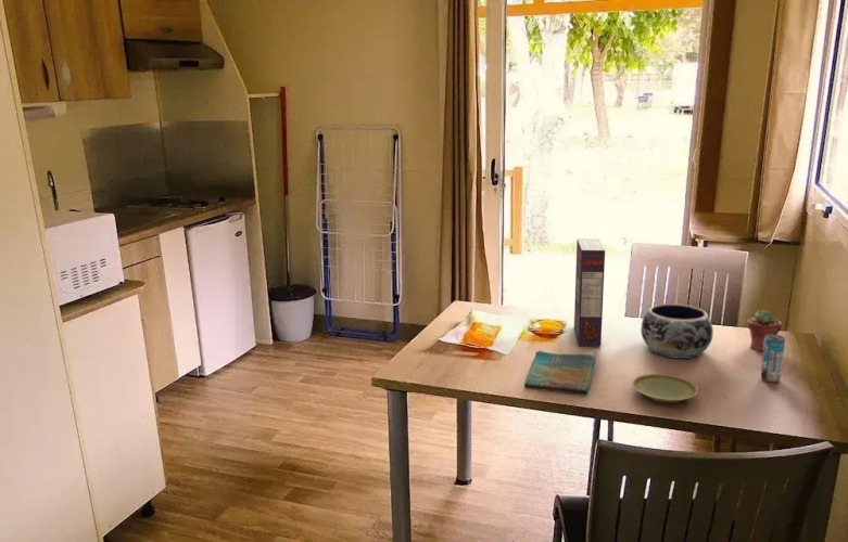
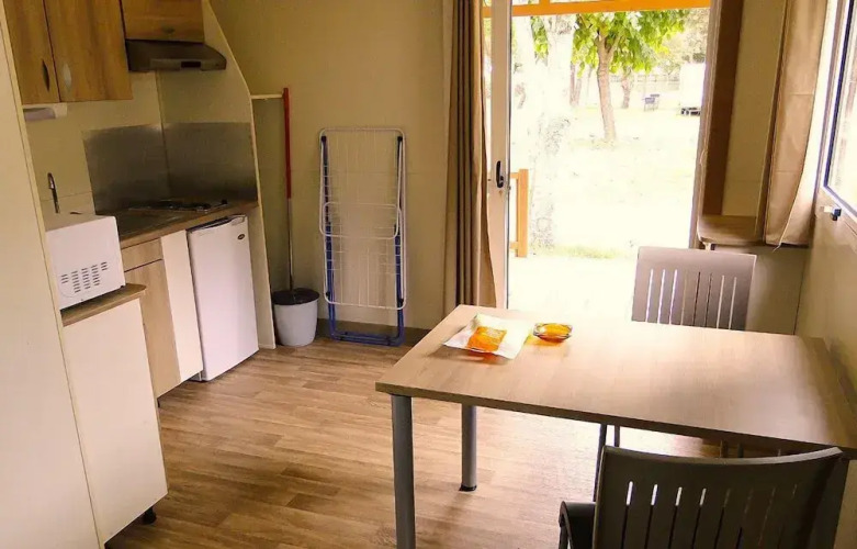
- plate [631,373,699,403]
- beverage can [760,334,786,384]
- cereal box [573,237,606,347]
- decorative bowl [640,302,714,360]
- dish towel [523,350,596,397]
- potted succulent [747,309,783,352]
